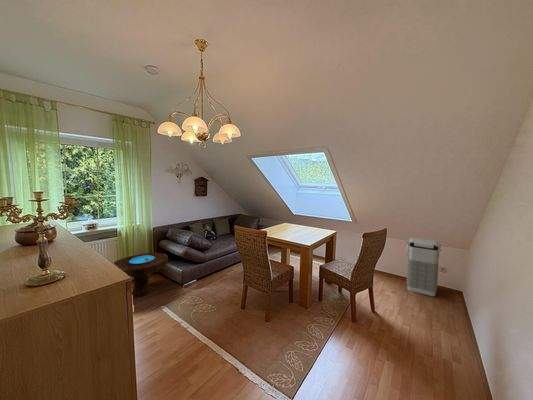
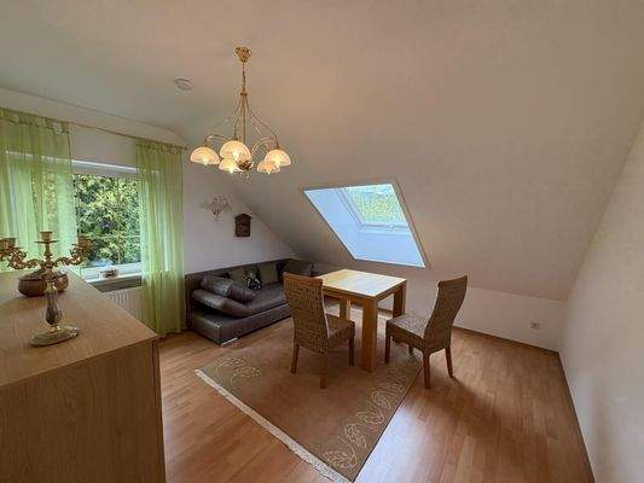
- side table [113,252,169,298]
- grenade [405,237,442,297]
